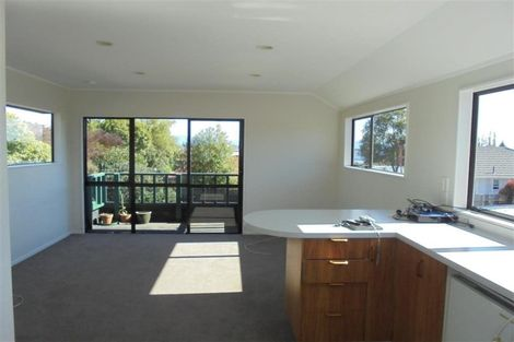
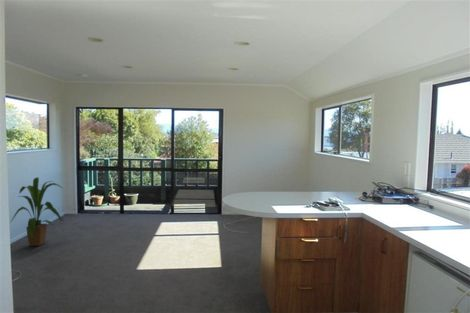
+ house plant [9,176,64,247]
